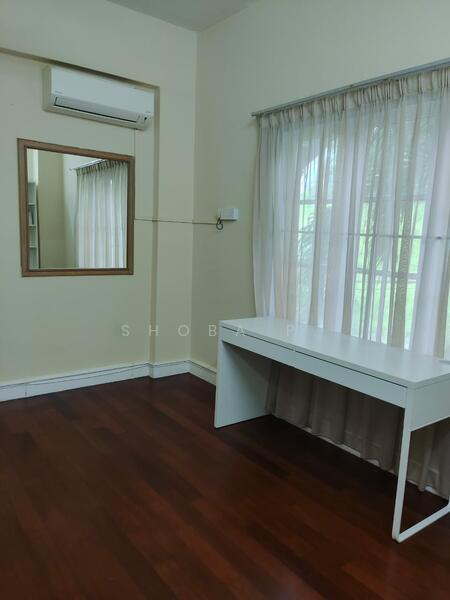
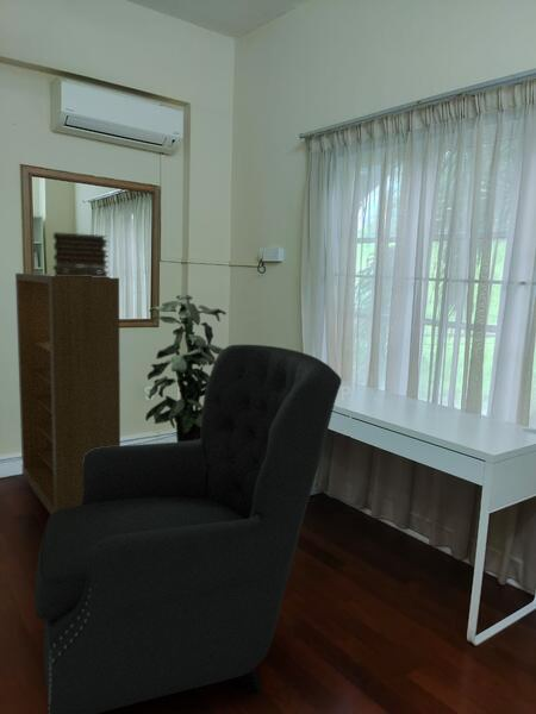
+ indoor plant [144,294,228,443]
+ chair [33,344,343,714]
+ bookshelf [14,273,121,515]
+ book stack [52,231,111,277]
